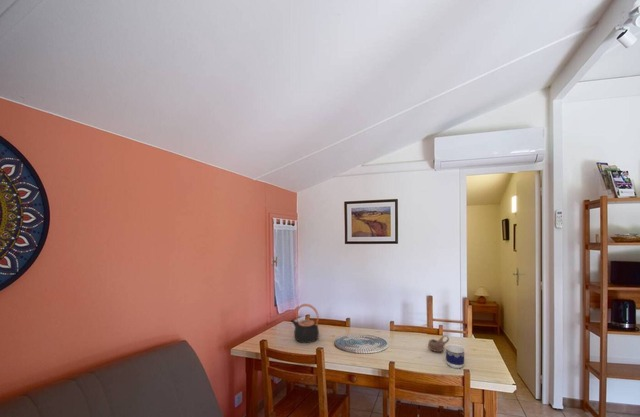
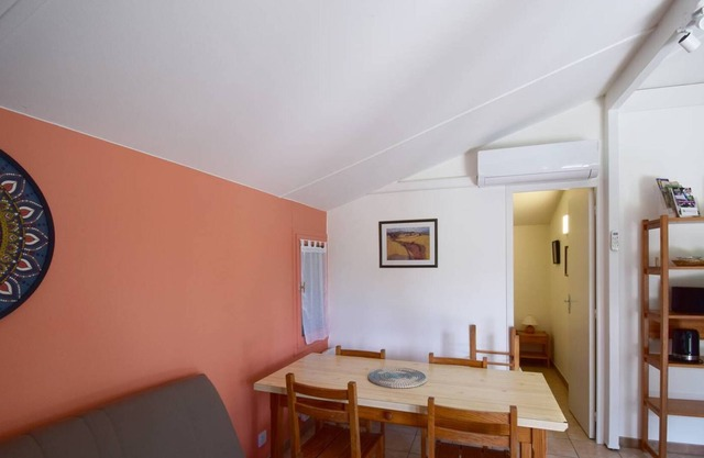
- cup [427,334,450,353]
- cup [444,343,466,369]
- teapot [290,303,320,344]
